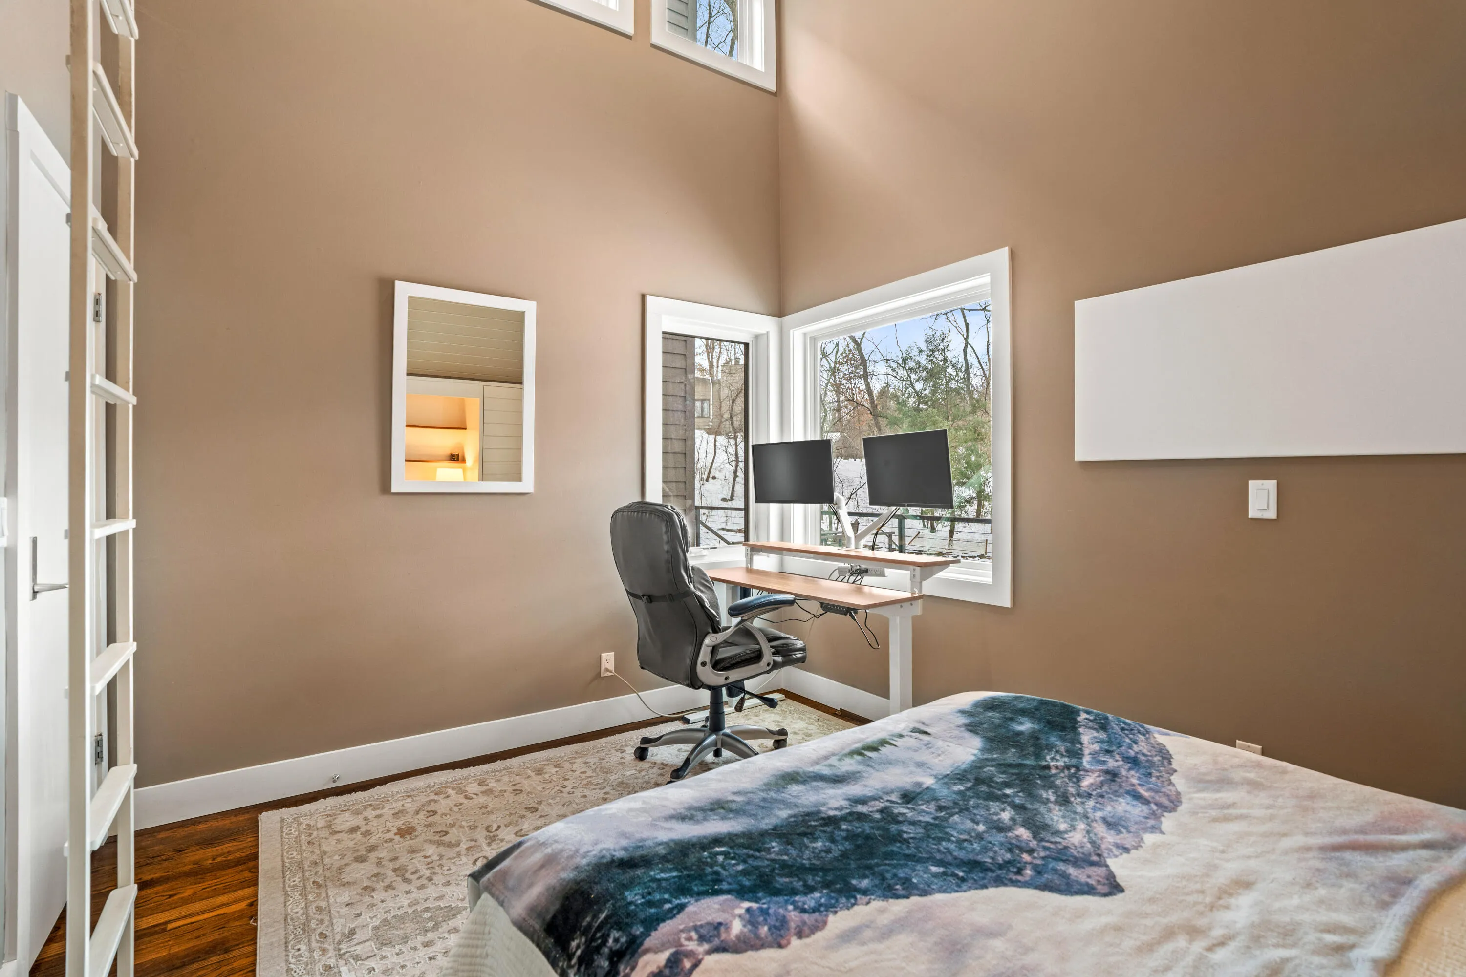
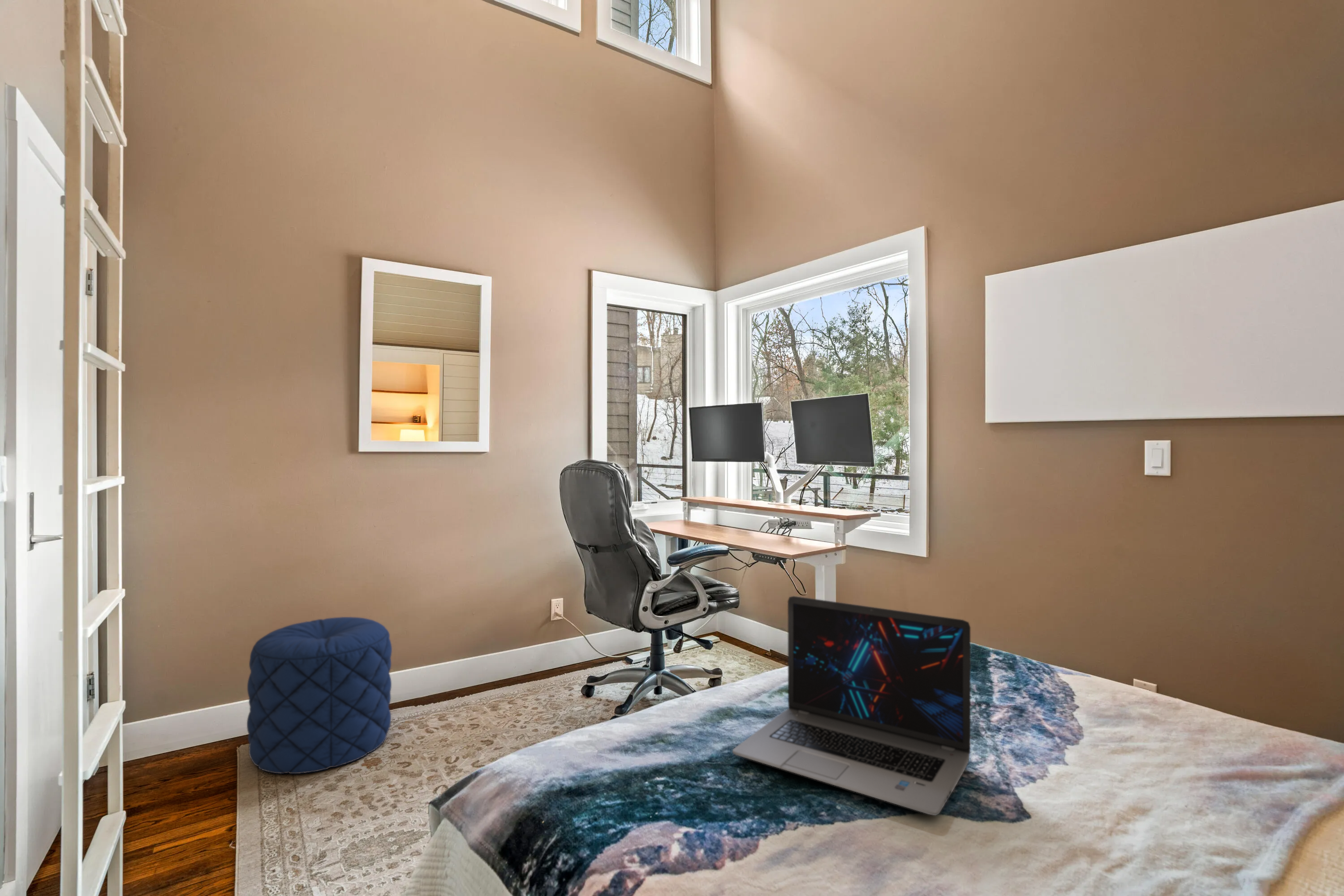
+ laptop [732,595,971,816]
+ pouf [246,616,392,774]
